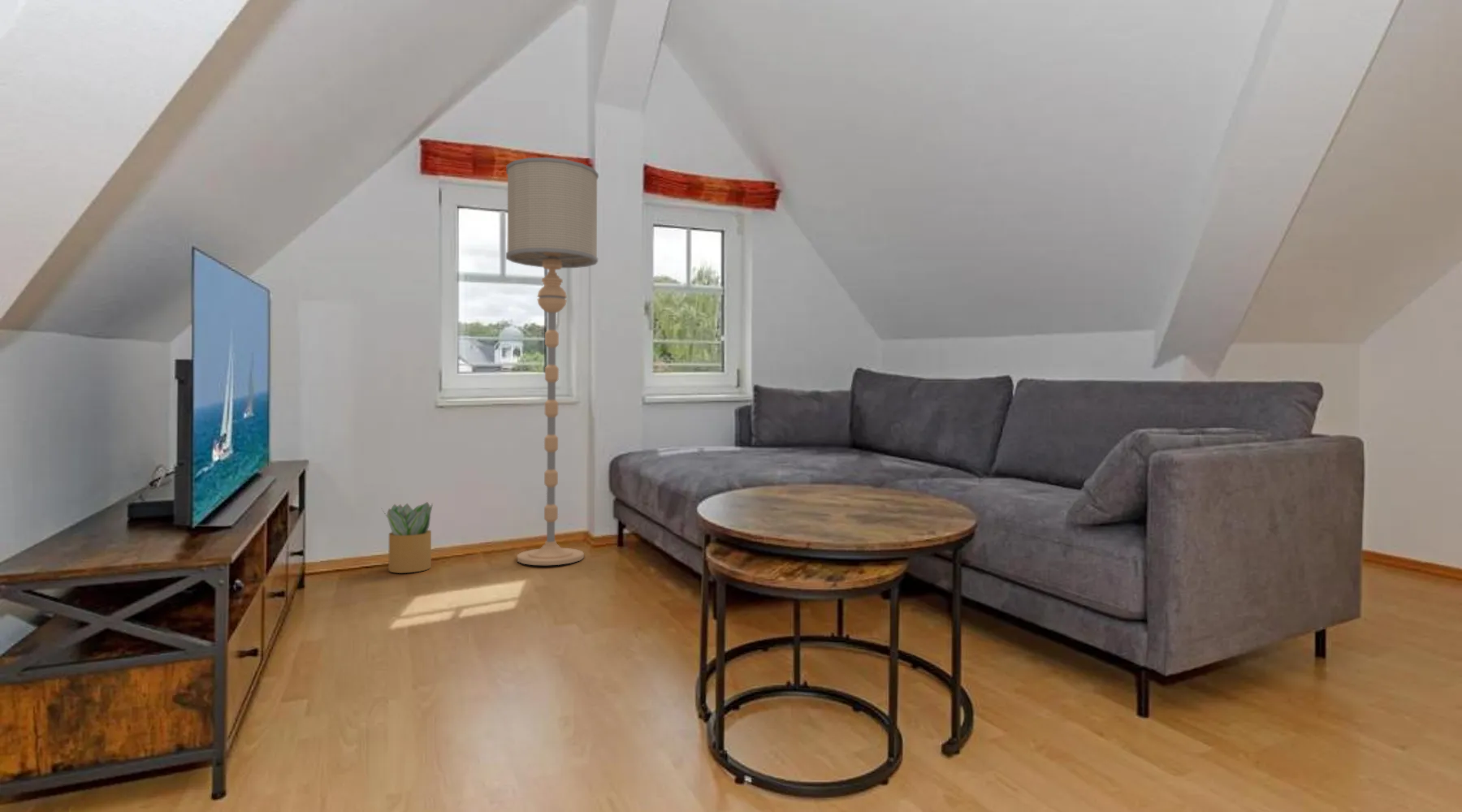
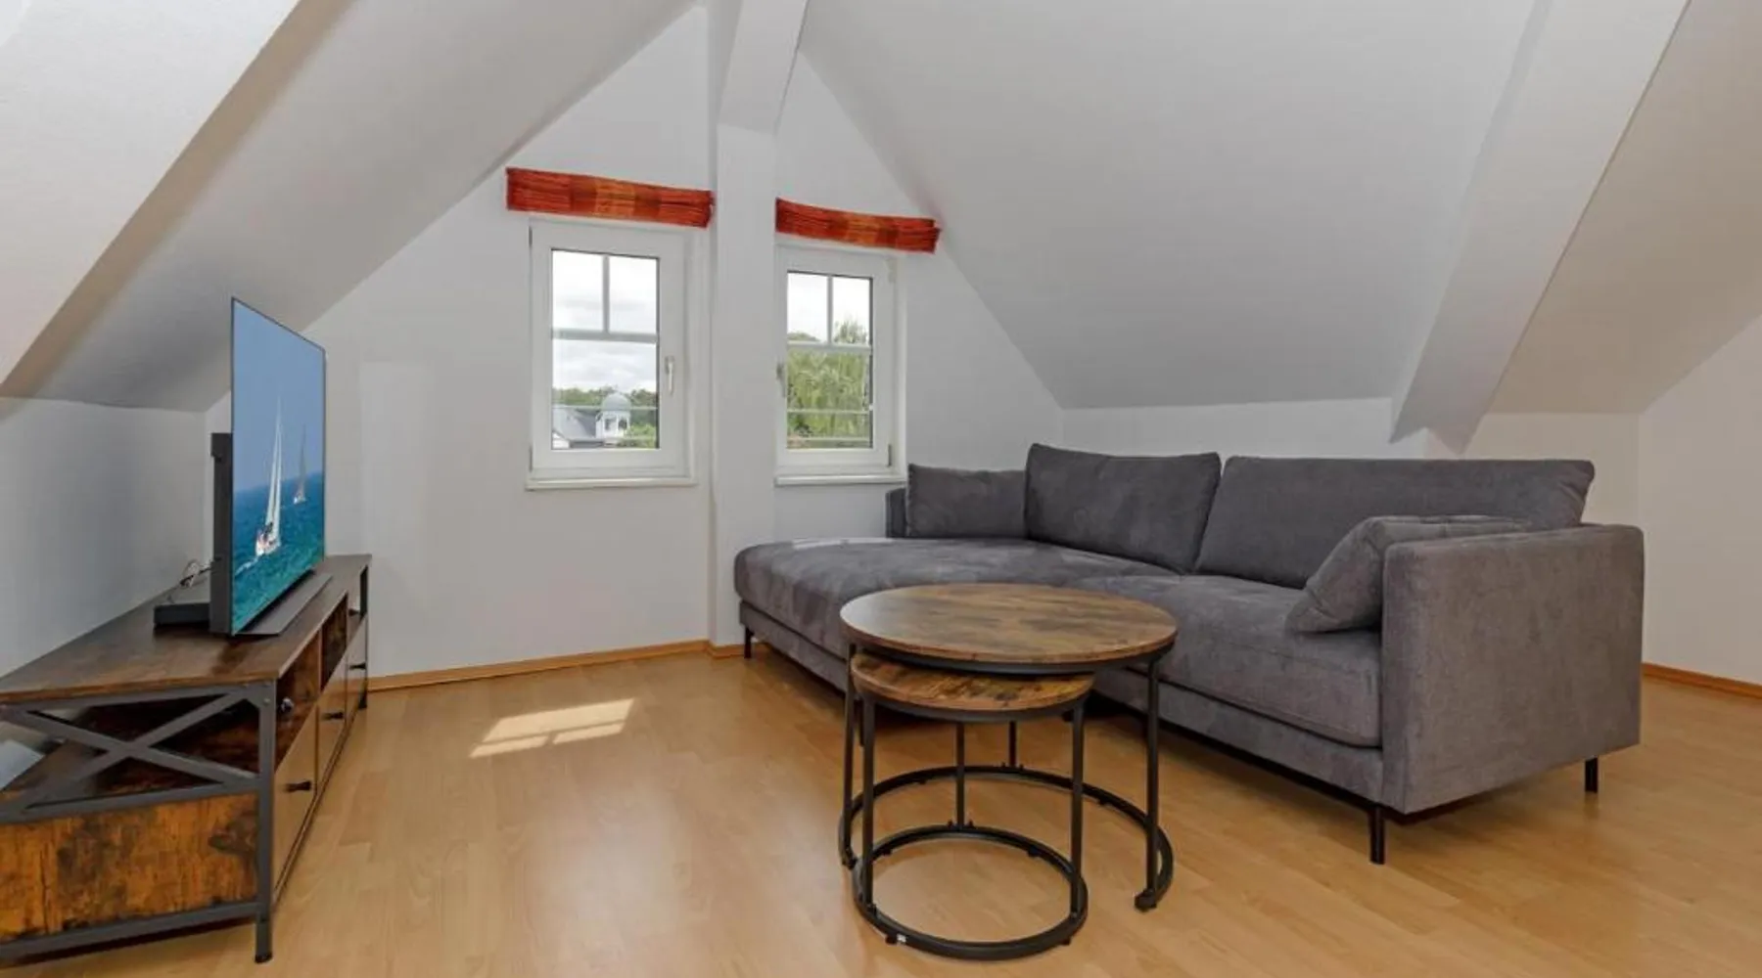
- potted plant [381,501,434,574]
- floor lamp [505,157,599,566]
